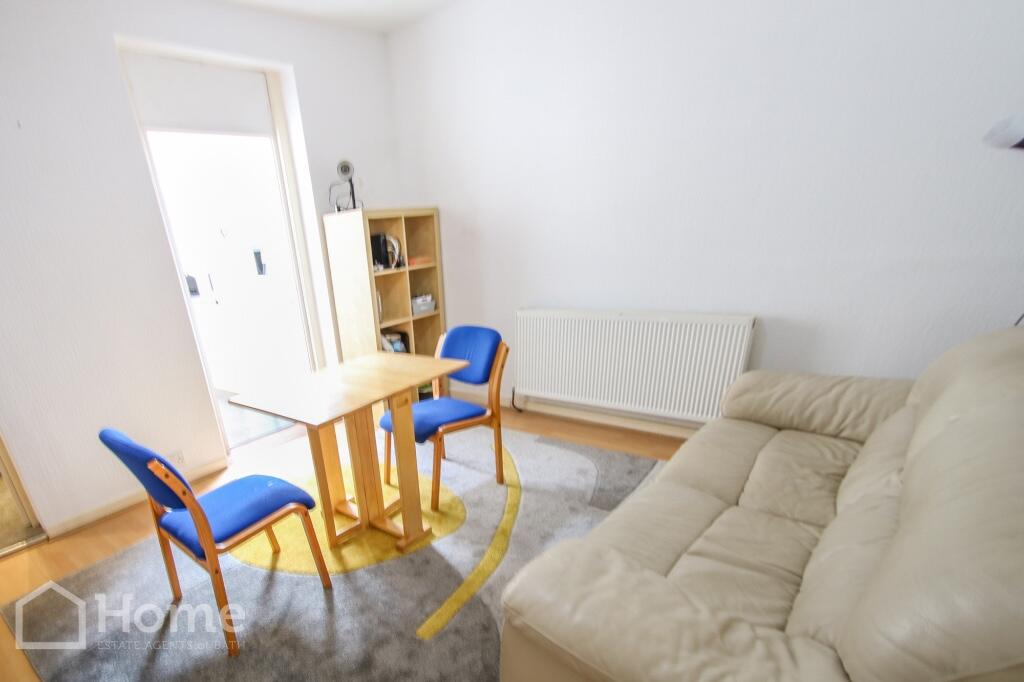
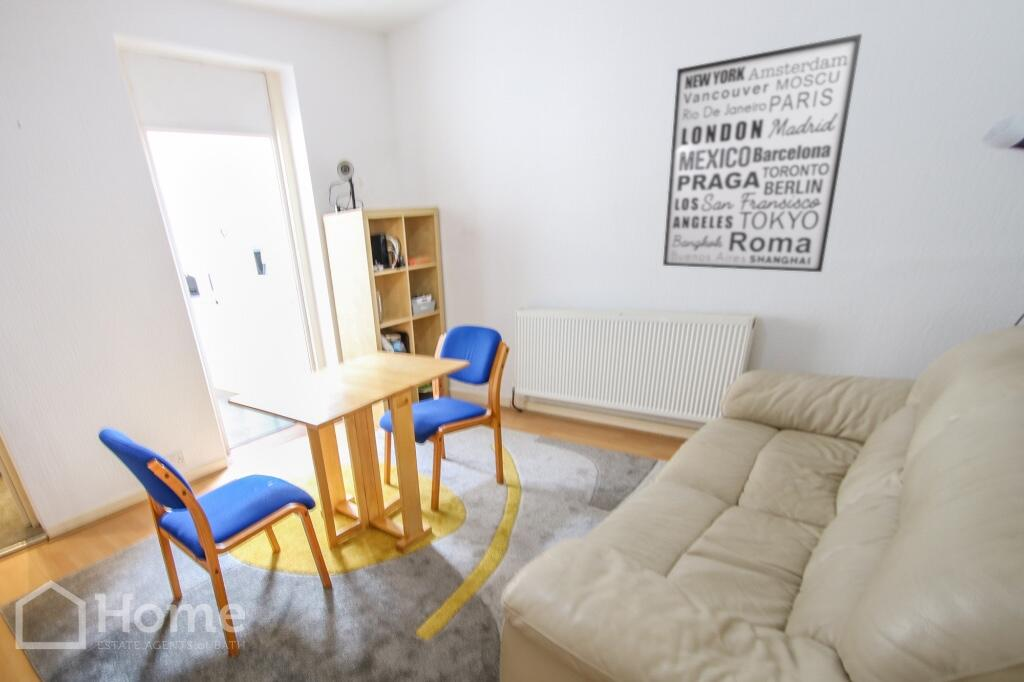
+ wall art [662,33,863,273]
